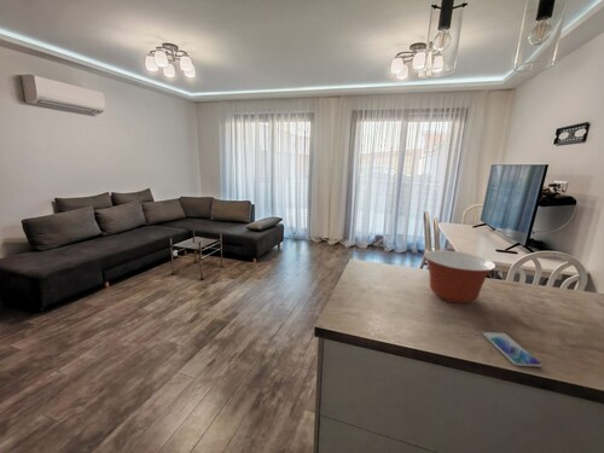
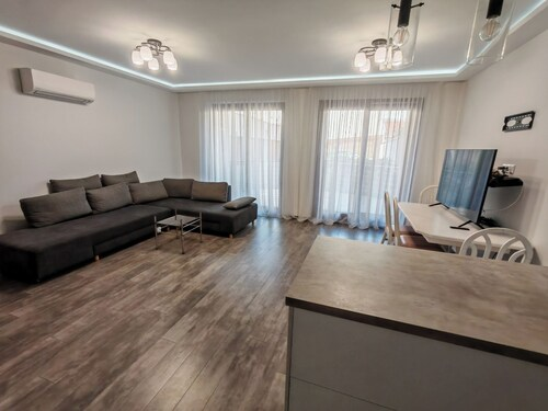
- mixing bowl [423,249,496,304]
- smartphone [482,331,544,368]
